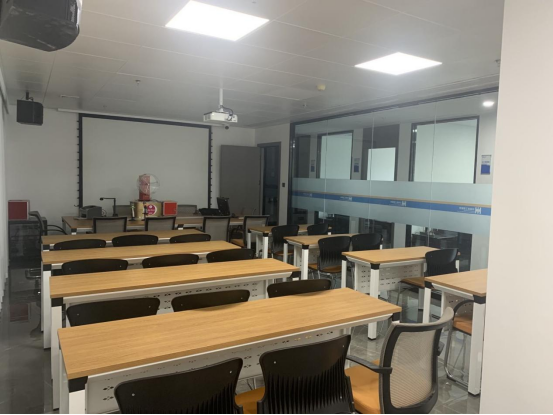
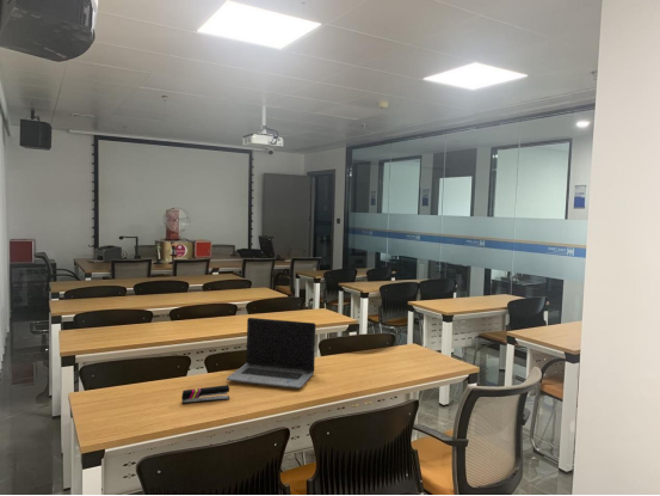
+ laptop computer [226,317,317,390]
+ stapler [180,384,230,405]
